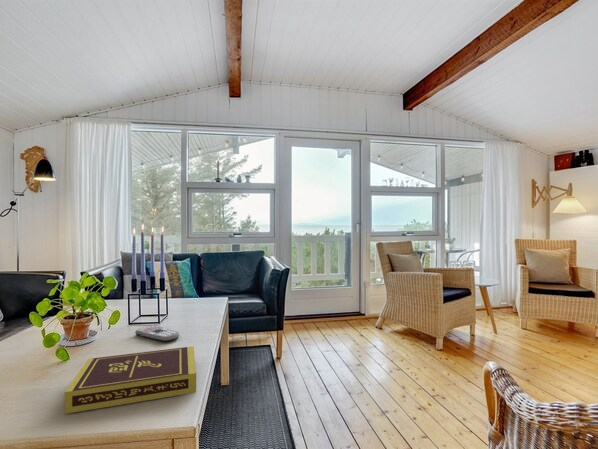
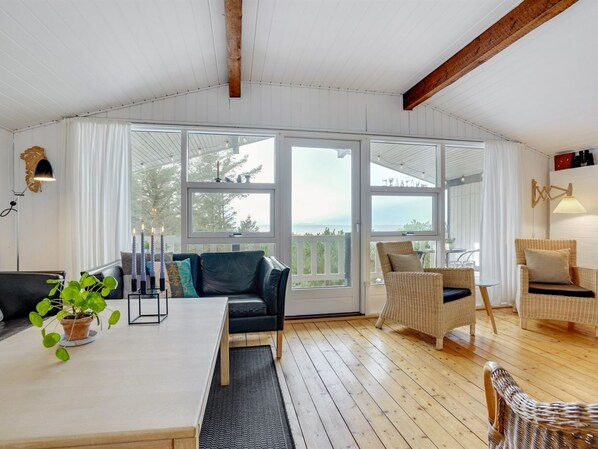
- book [64,345,197,415]
- remote control [134,324,181,343]
